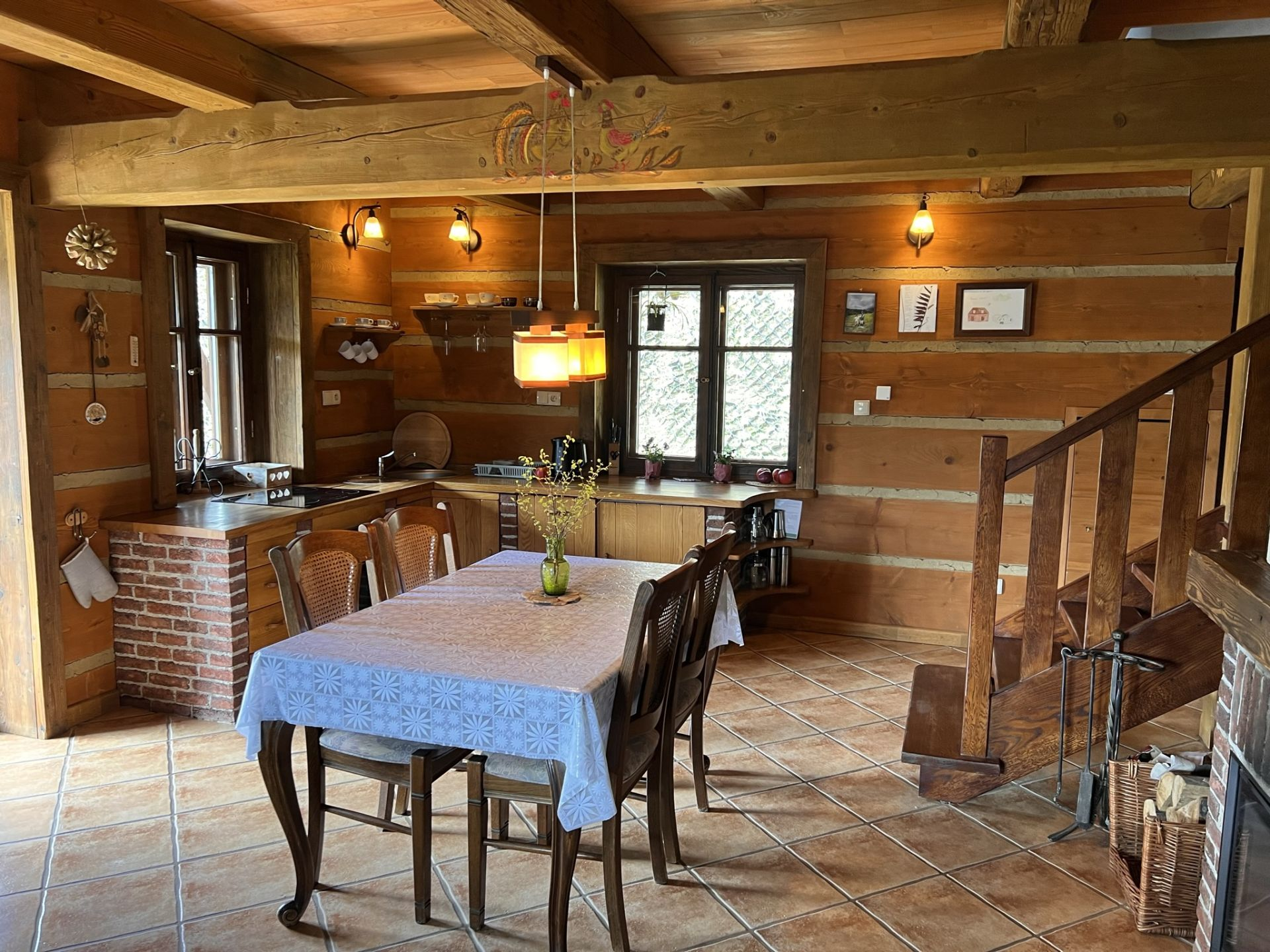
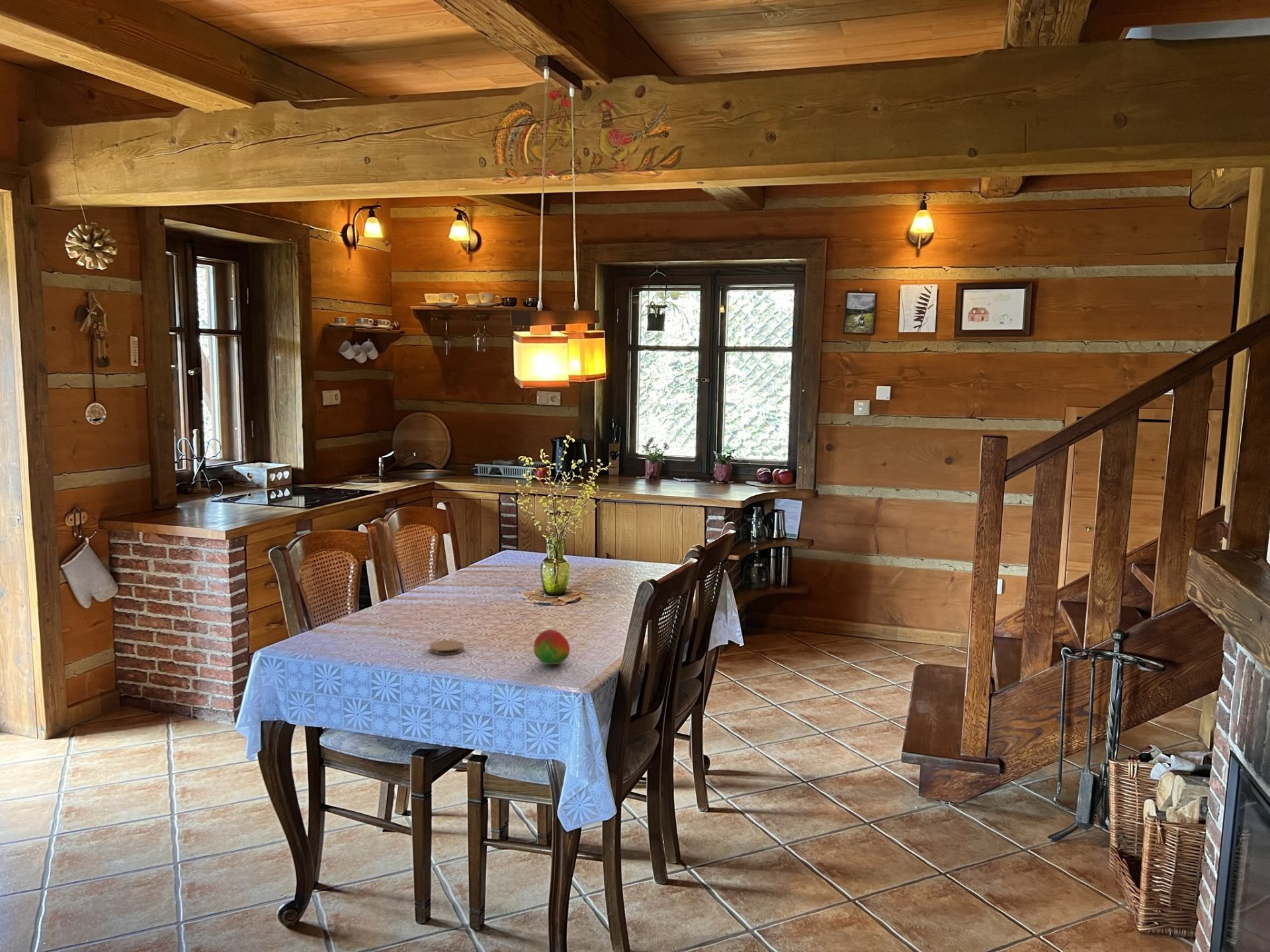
+ coaster [429,639,465,656]
+ fruit [533,629,571,665]
